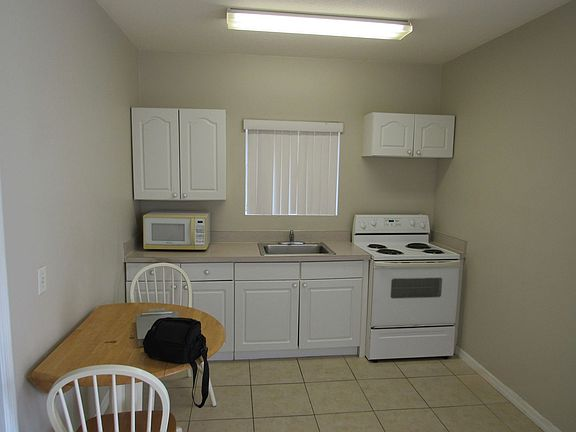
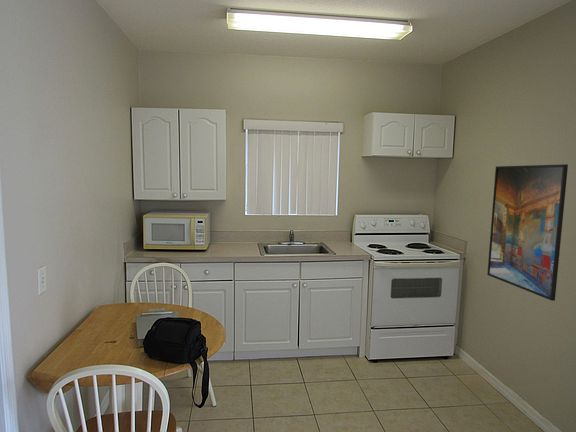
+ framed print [486,163,569,302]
